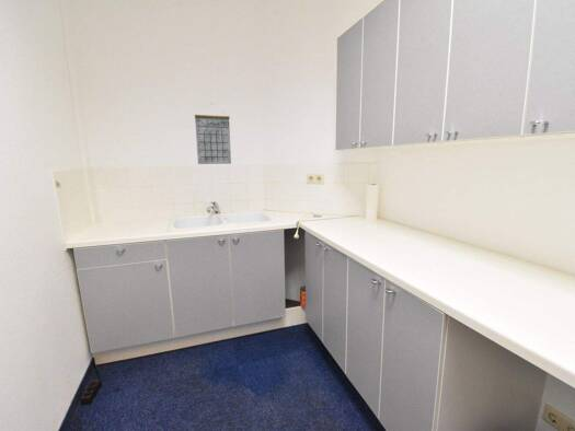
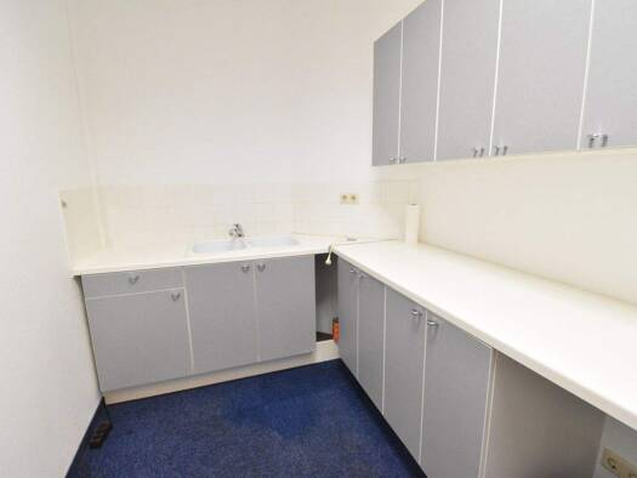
- calendar [194,103,232,165]
